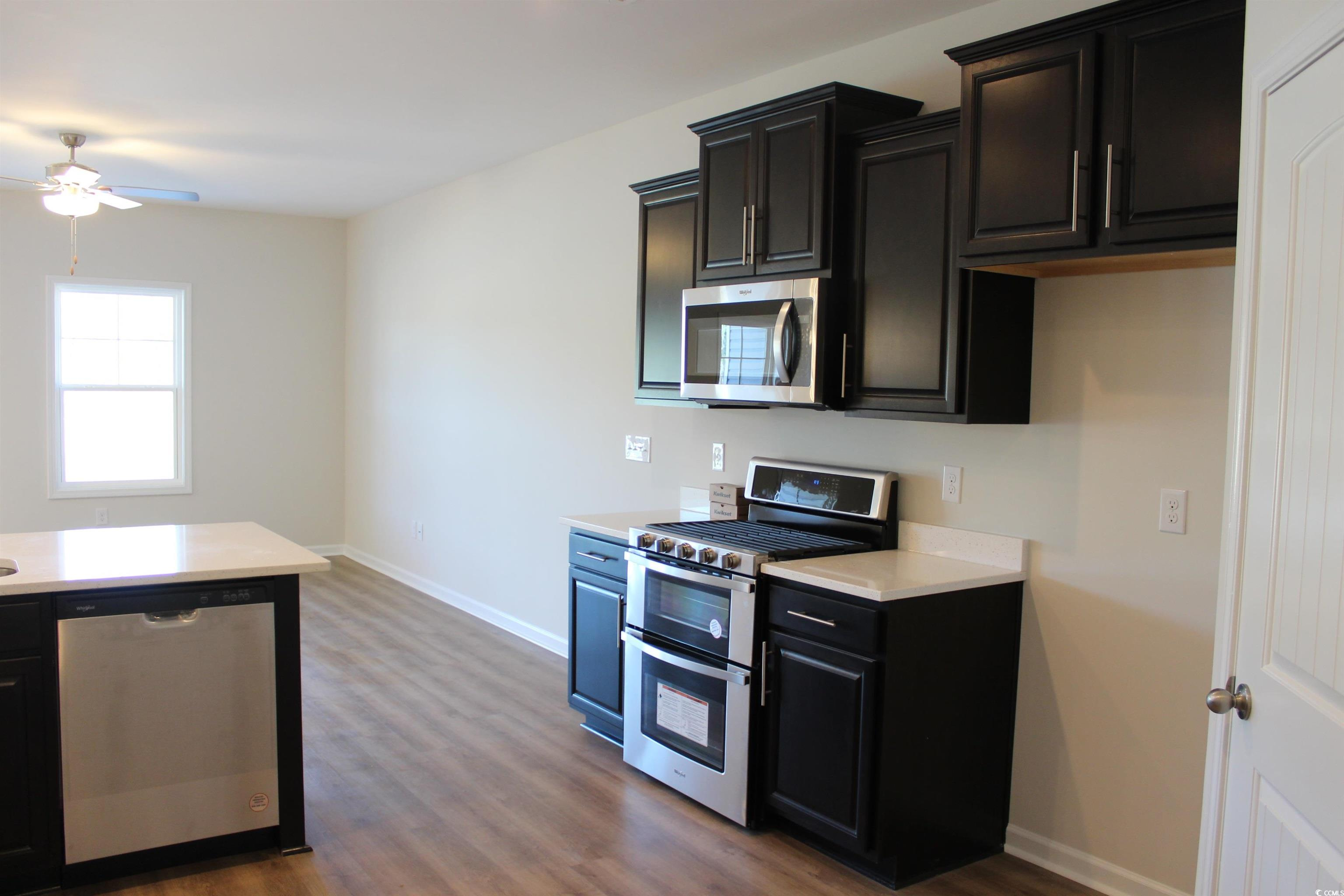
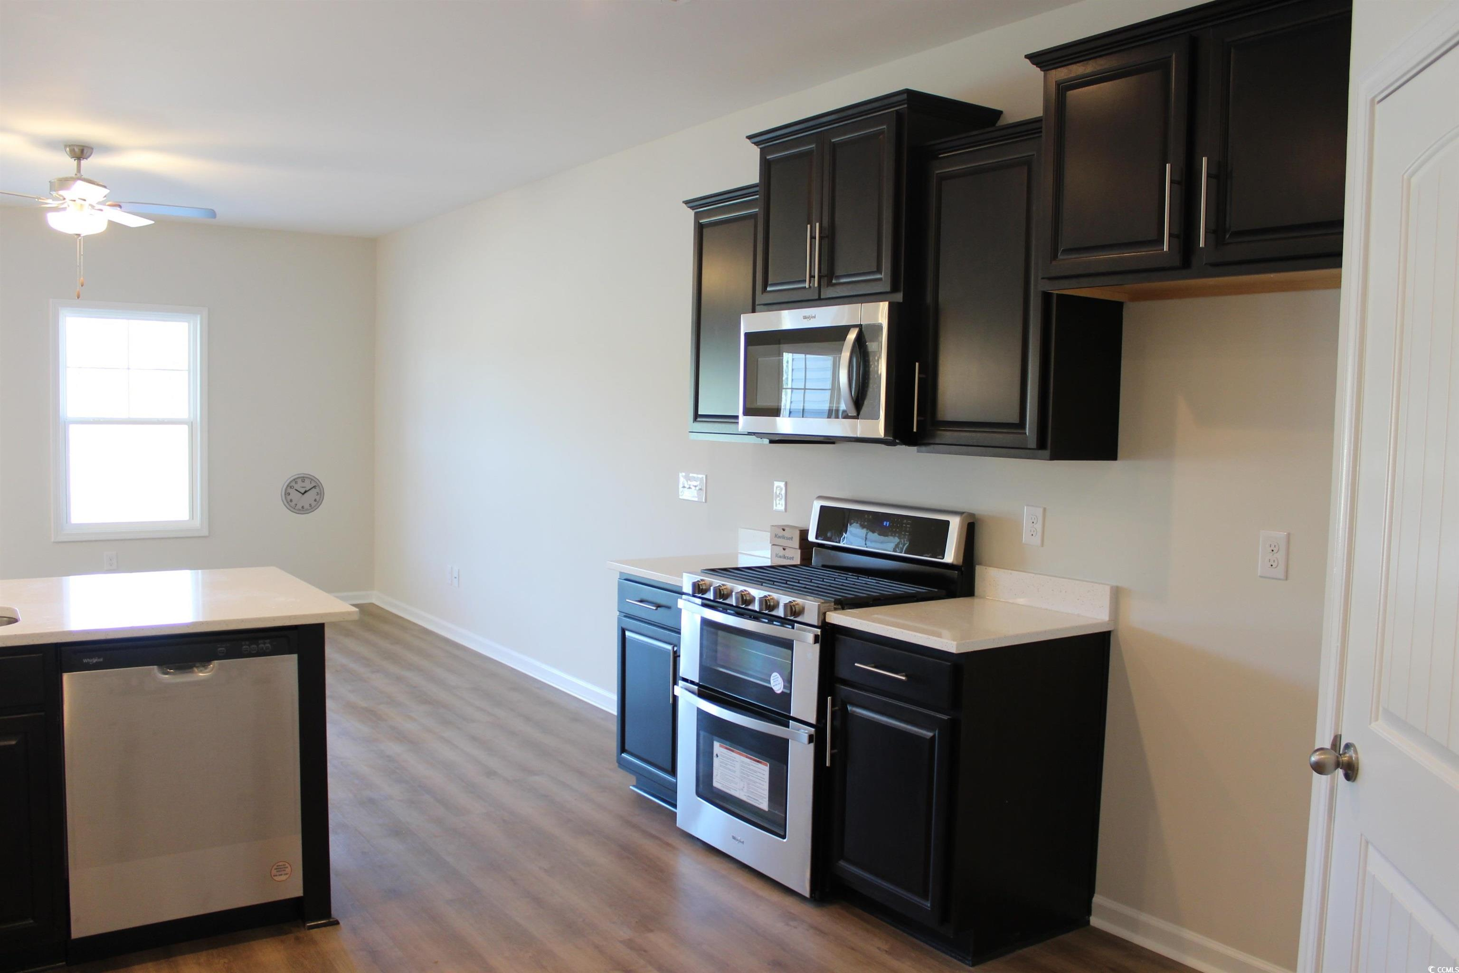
+ wall clock [280,472,325,515]
